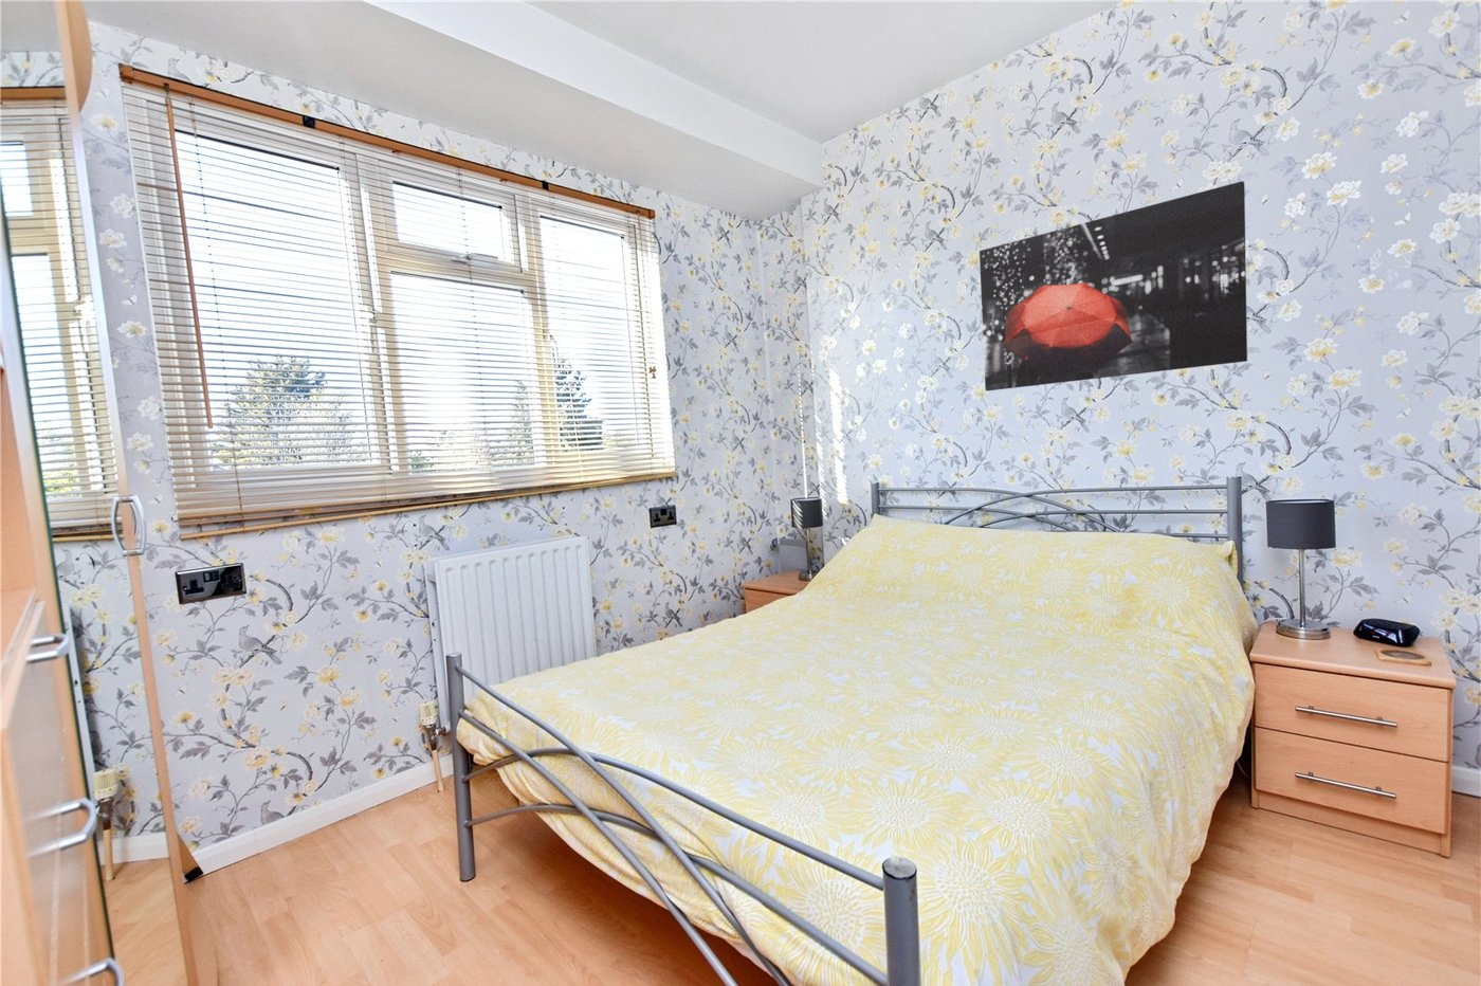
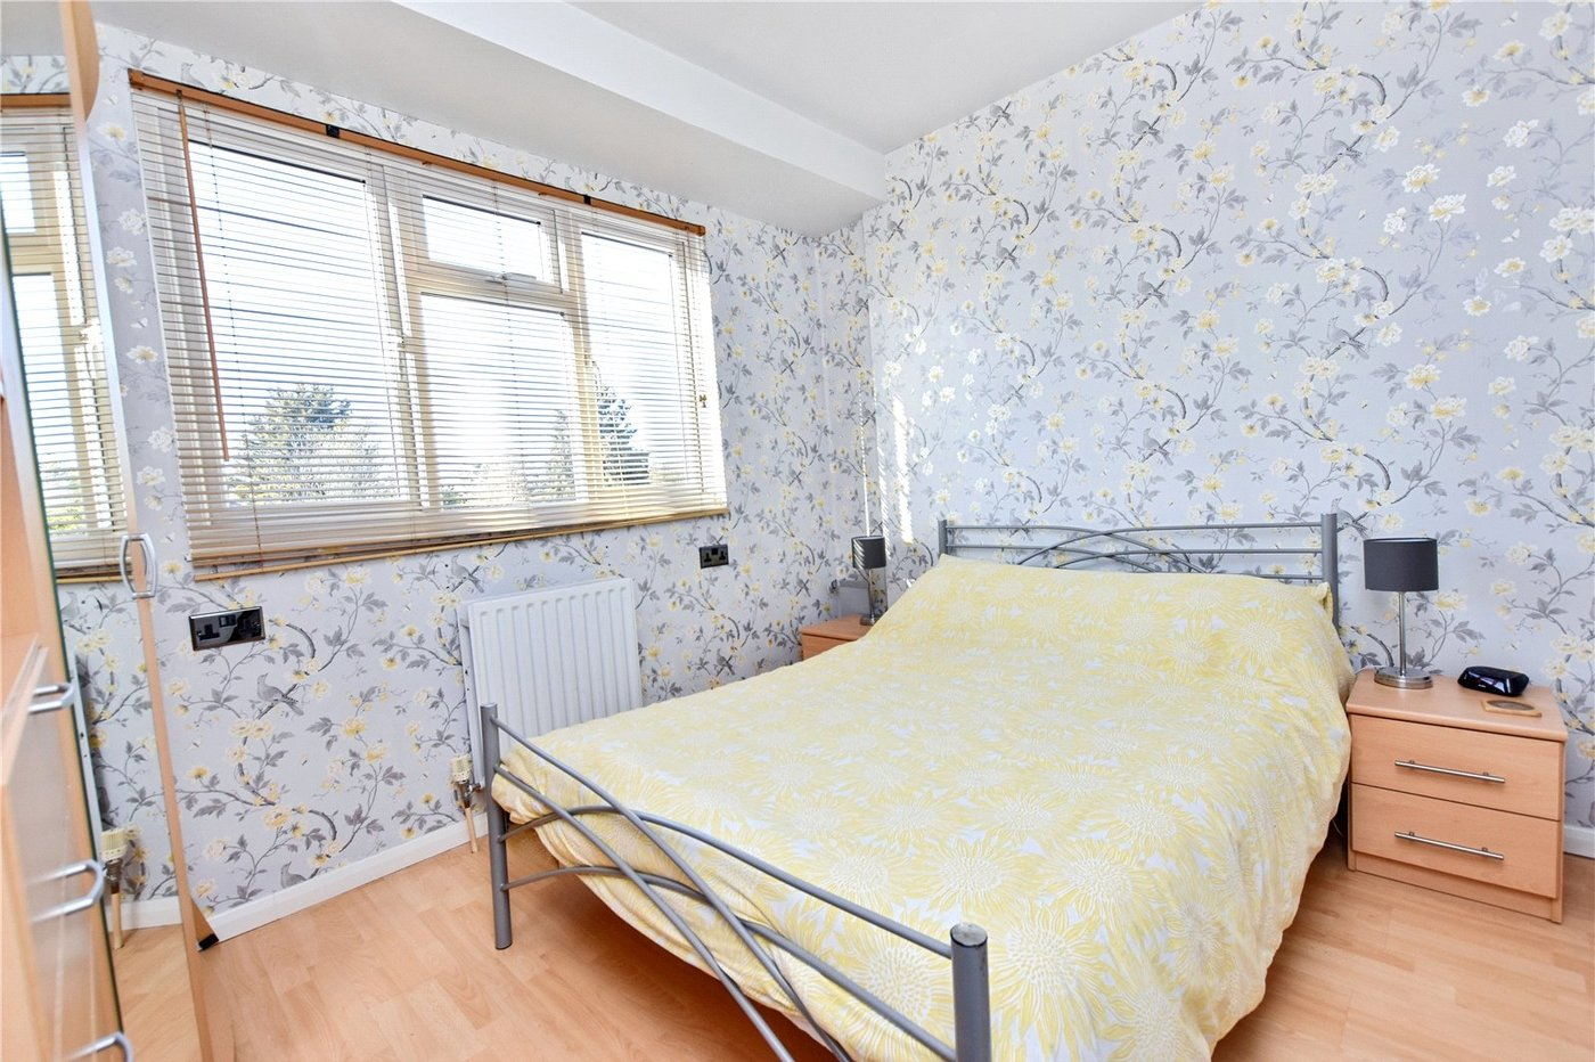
- wall art [978,179,1248,392]
